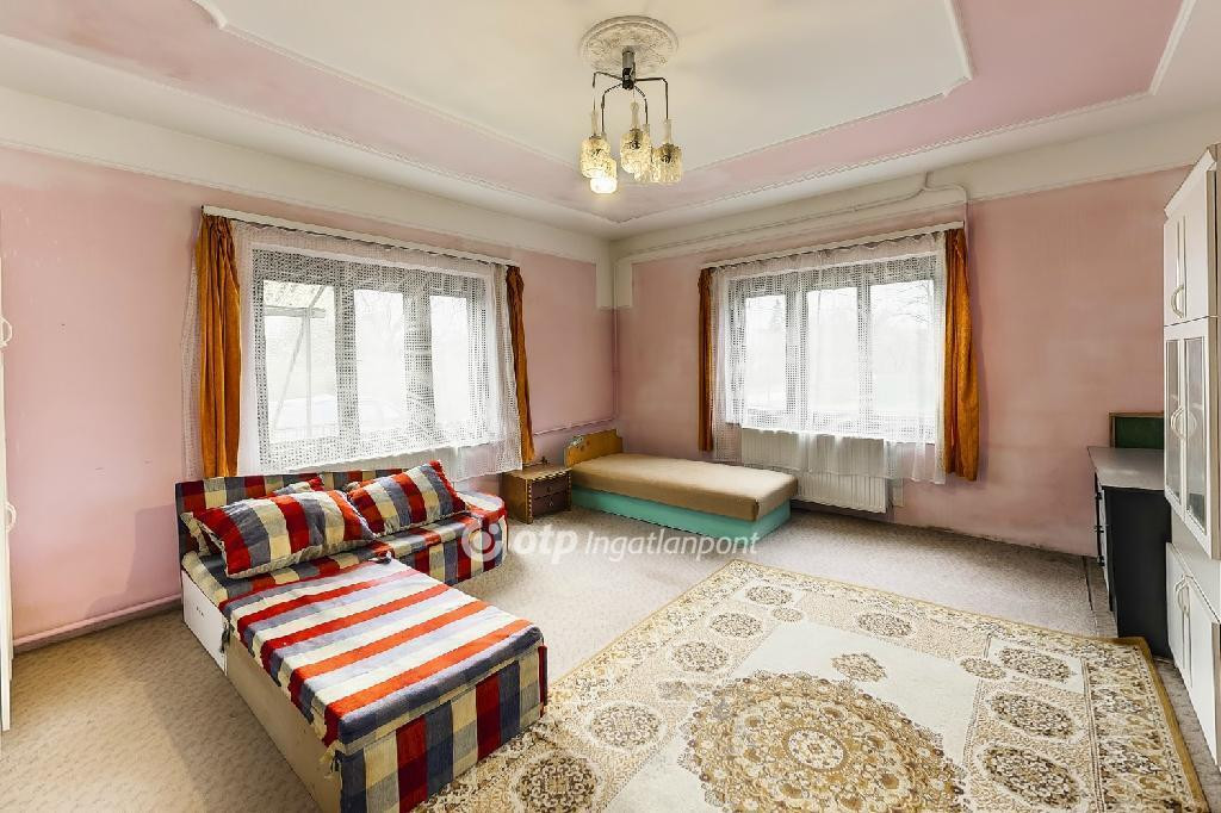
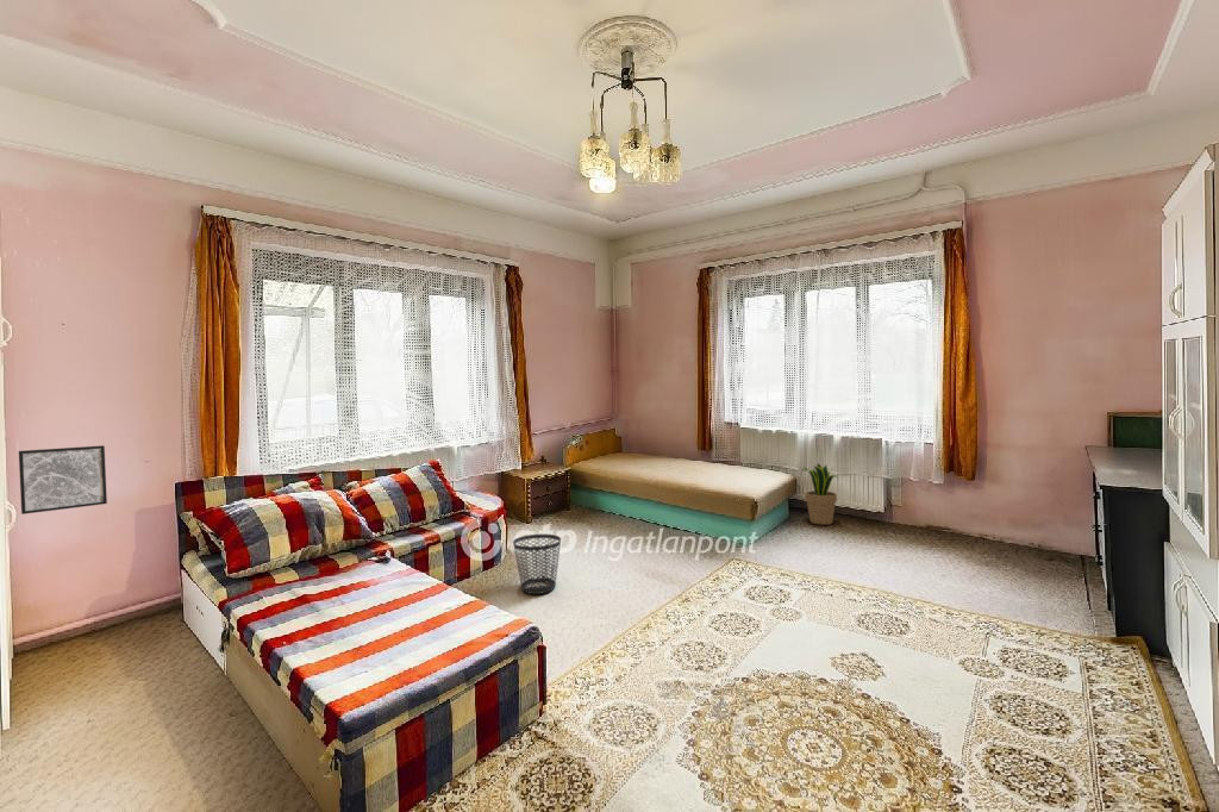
+ wastebasket [512,533,562,595]
+ potted plant [801,462,838,526]
+ wall art [18,444,108,516]
